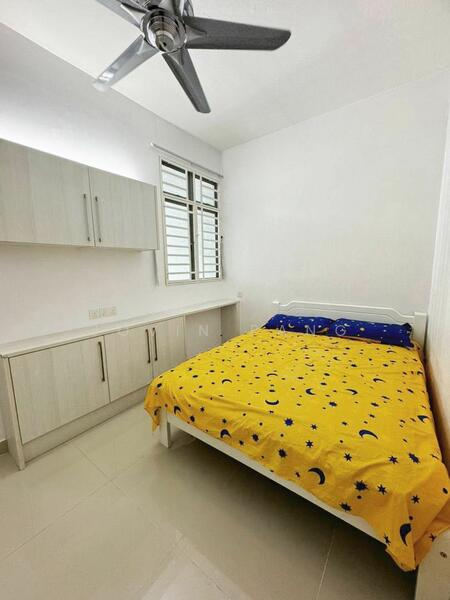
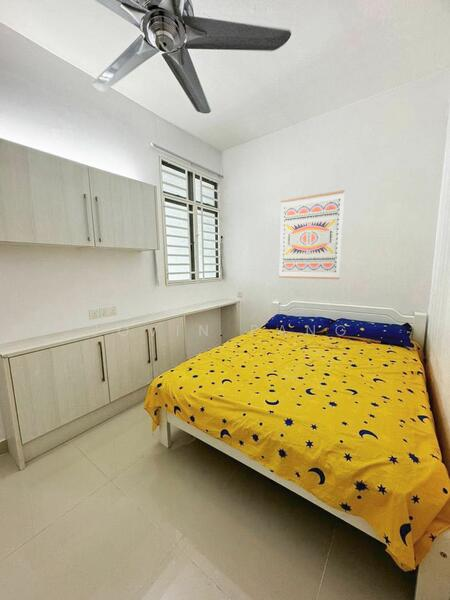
+ wall art [278,189,345,280]
